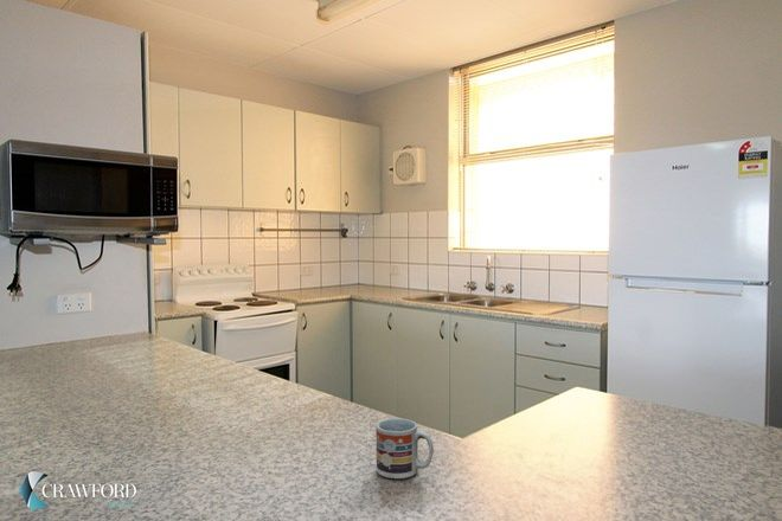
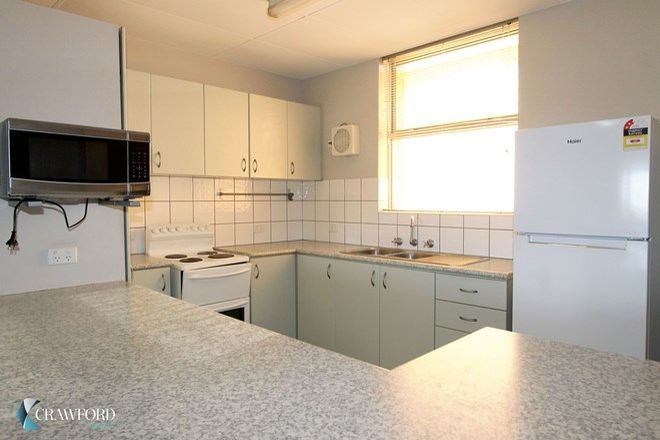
- cup [374,417,435,480]
